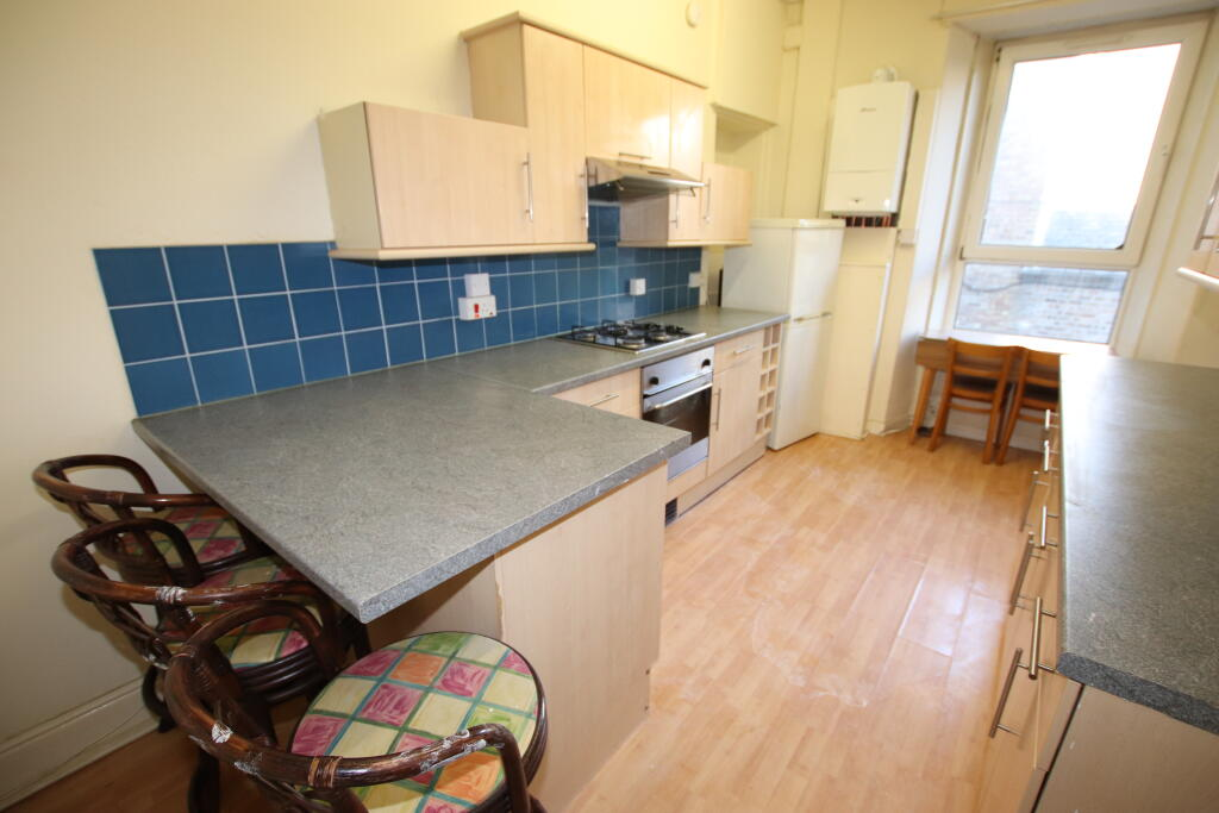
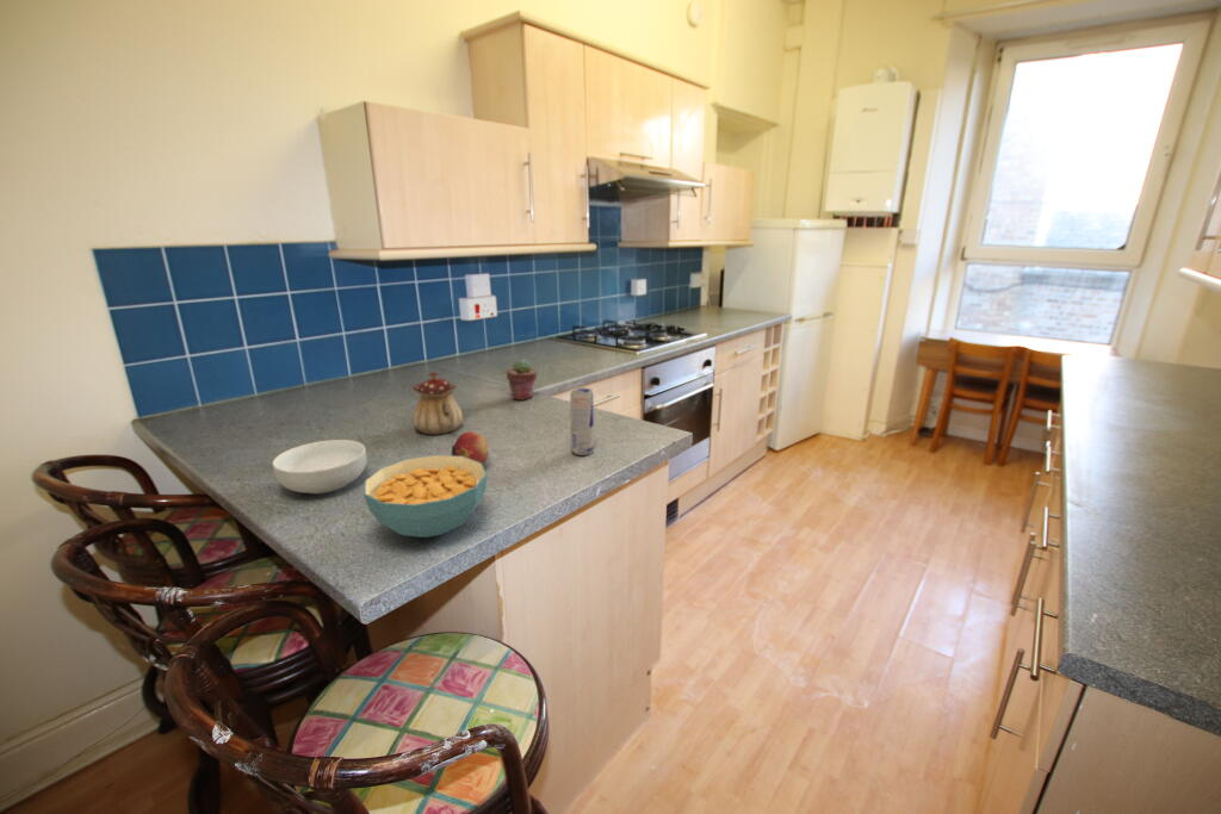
+ beverage can [569,386,595,456]
+ cereal bowl [362,454,488,539]
+ teapot [411,371,464,436]
+ fruit [451,430,490,465]
+ cereal bowl [272,439,368,495]
+ potted succulent [506,358,538,402]
